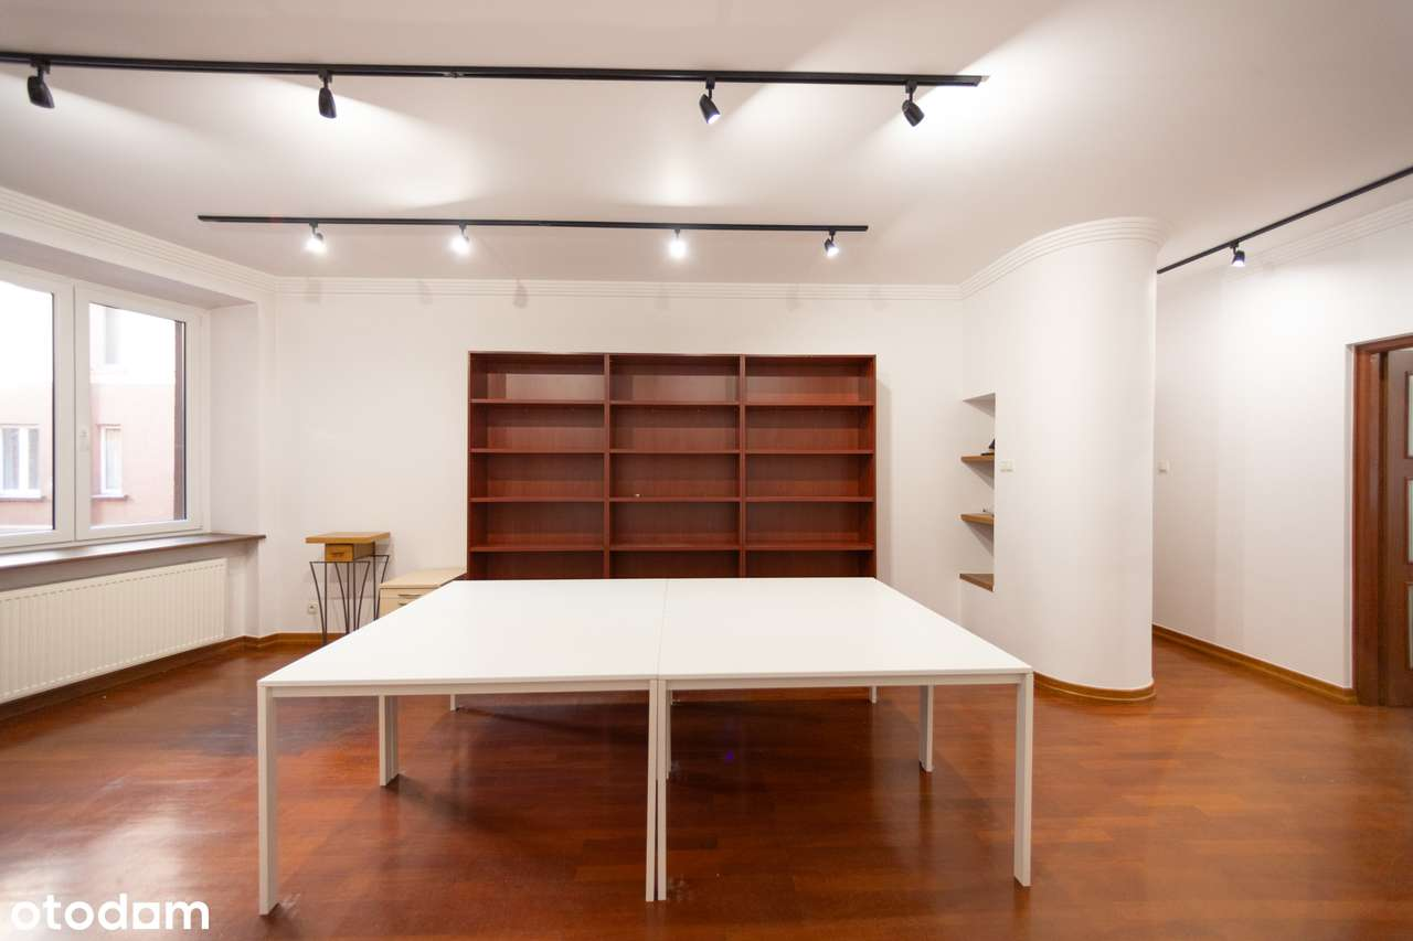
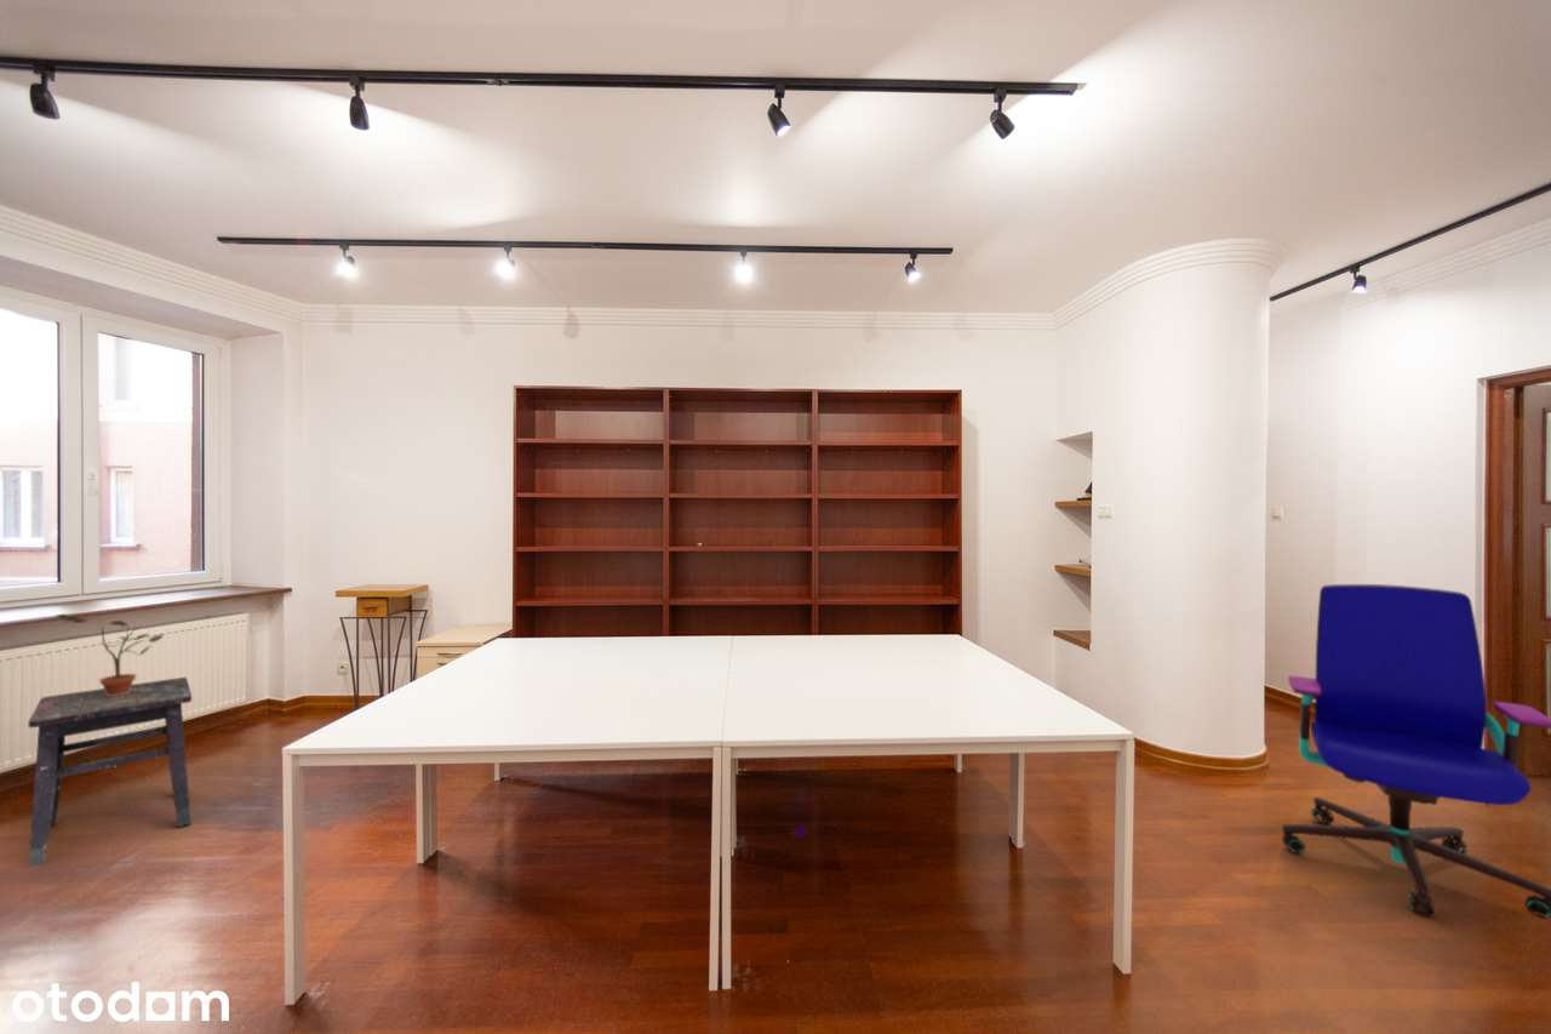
+ side table [27,676,193,868]
+ potted plant [56,613,165,696]
+ office chair [1281,583,1551,920]
